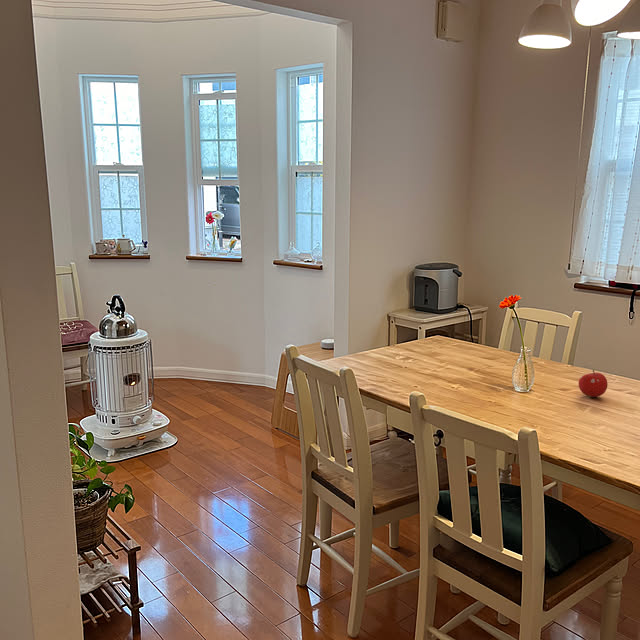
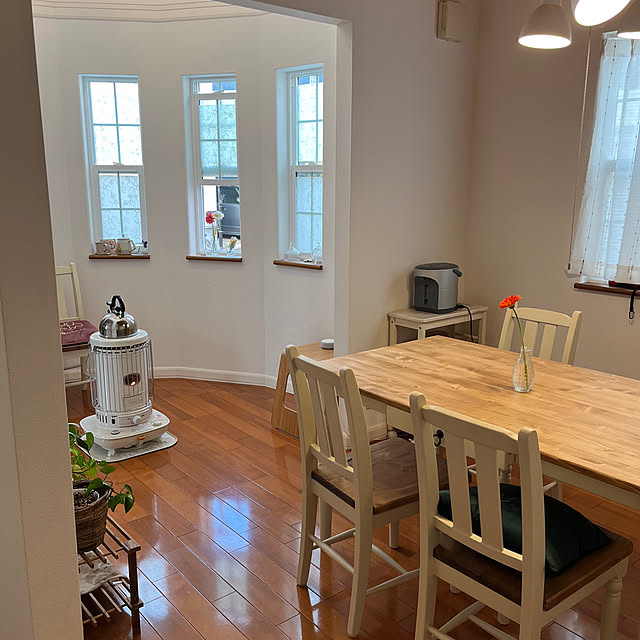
- fruit [578,369,609,398]
